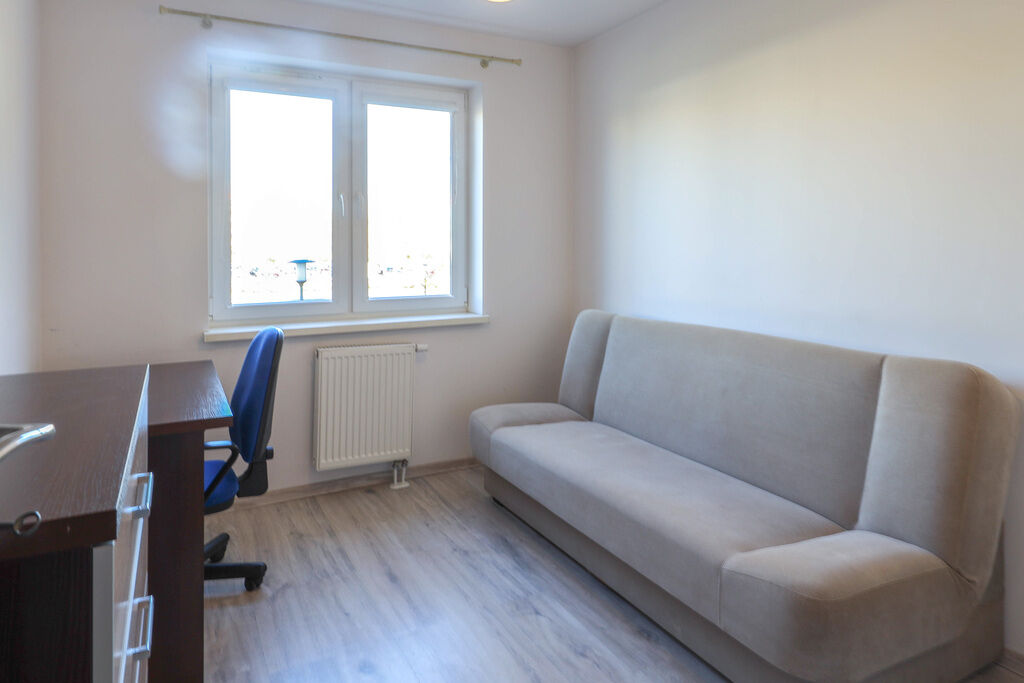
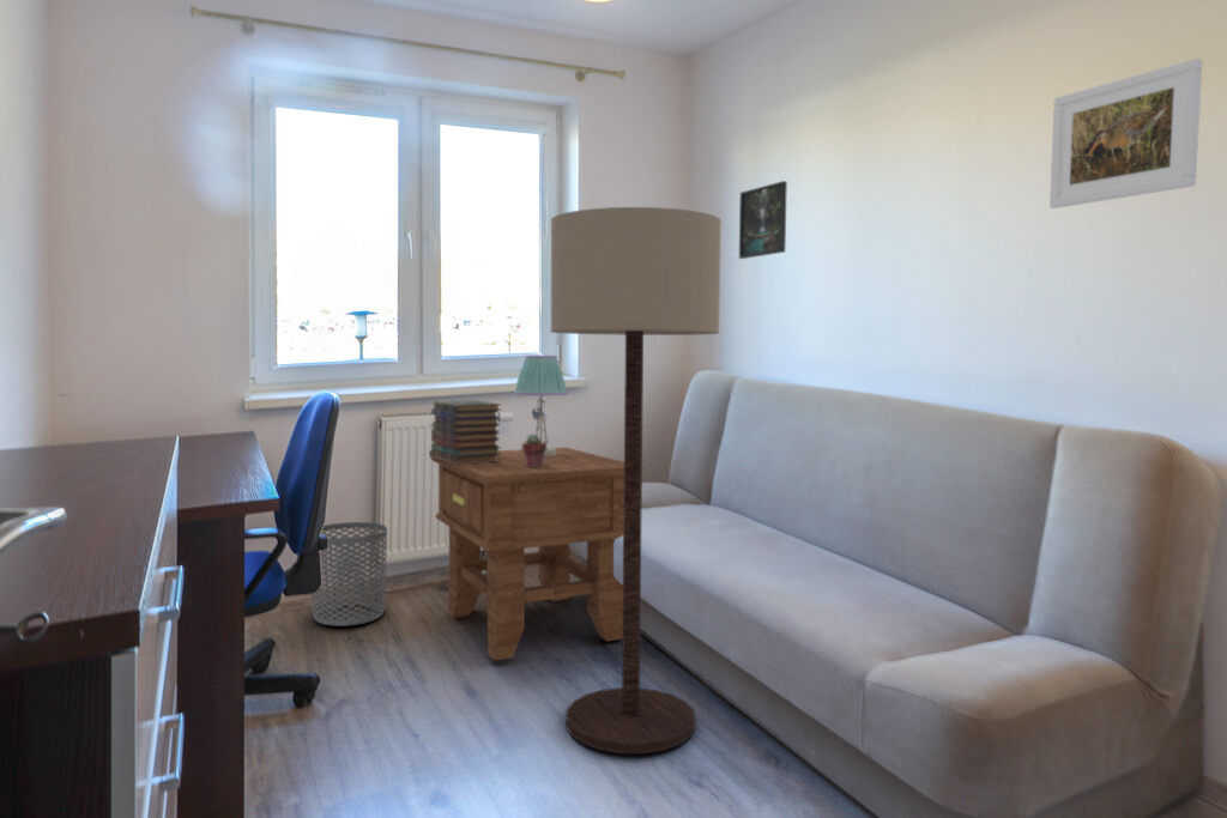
+ potted succulent [520,432,548,467]
+ book stack [428,399,502,463]
+ floor lamp [550,206,723,755]
+ waste bin [310,521,388,628]
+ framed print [738,180,788,260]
+ side table [429,447,624,662]
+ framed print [1048,57,1203,210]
+ table lamp [513,355,569,456]
